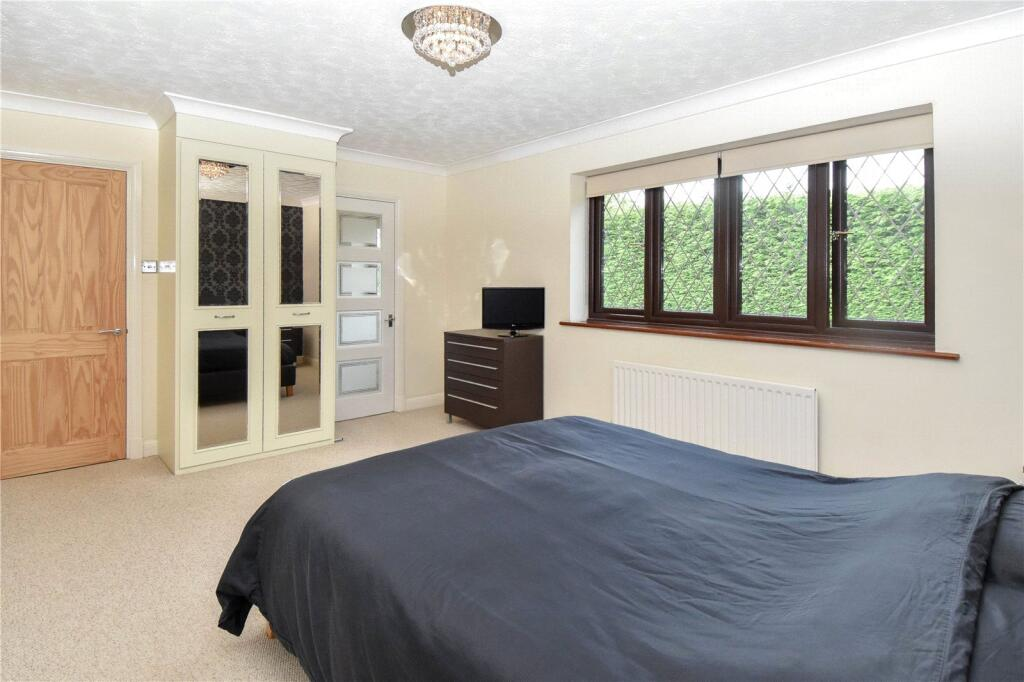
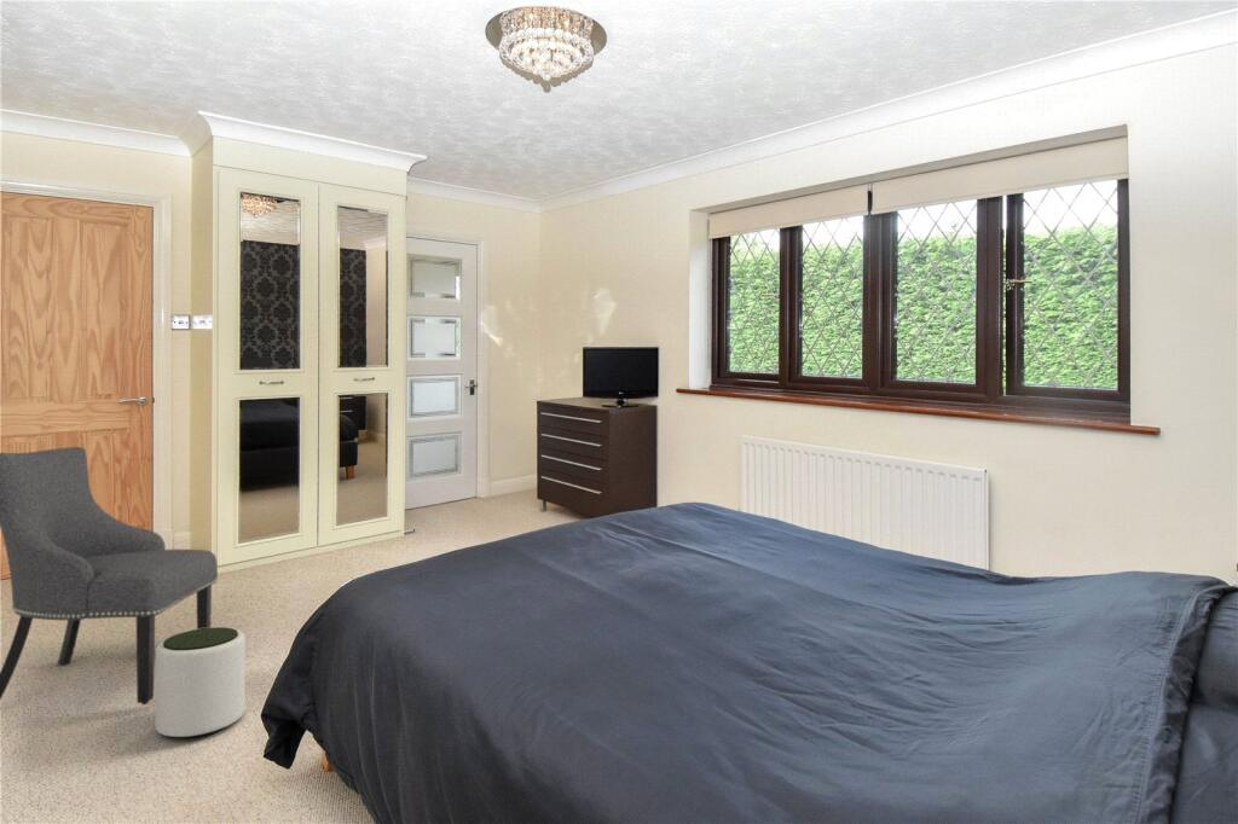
+ plant pot [155,626,247,738]
+ chair [0,446,220,706]
